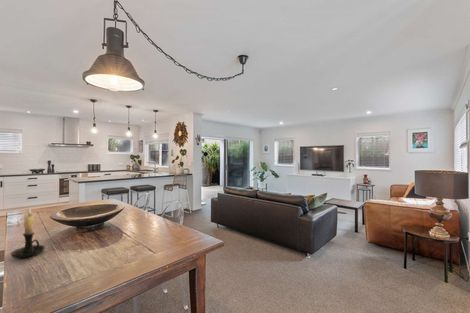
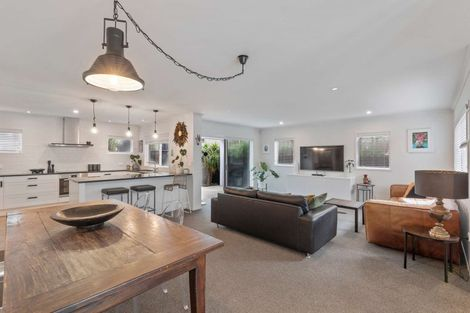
- candle holder [10,207,46,259]
